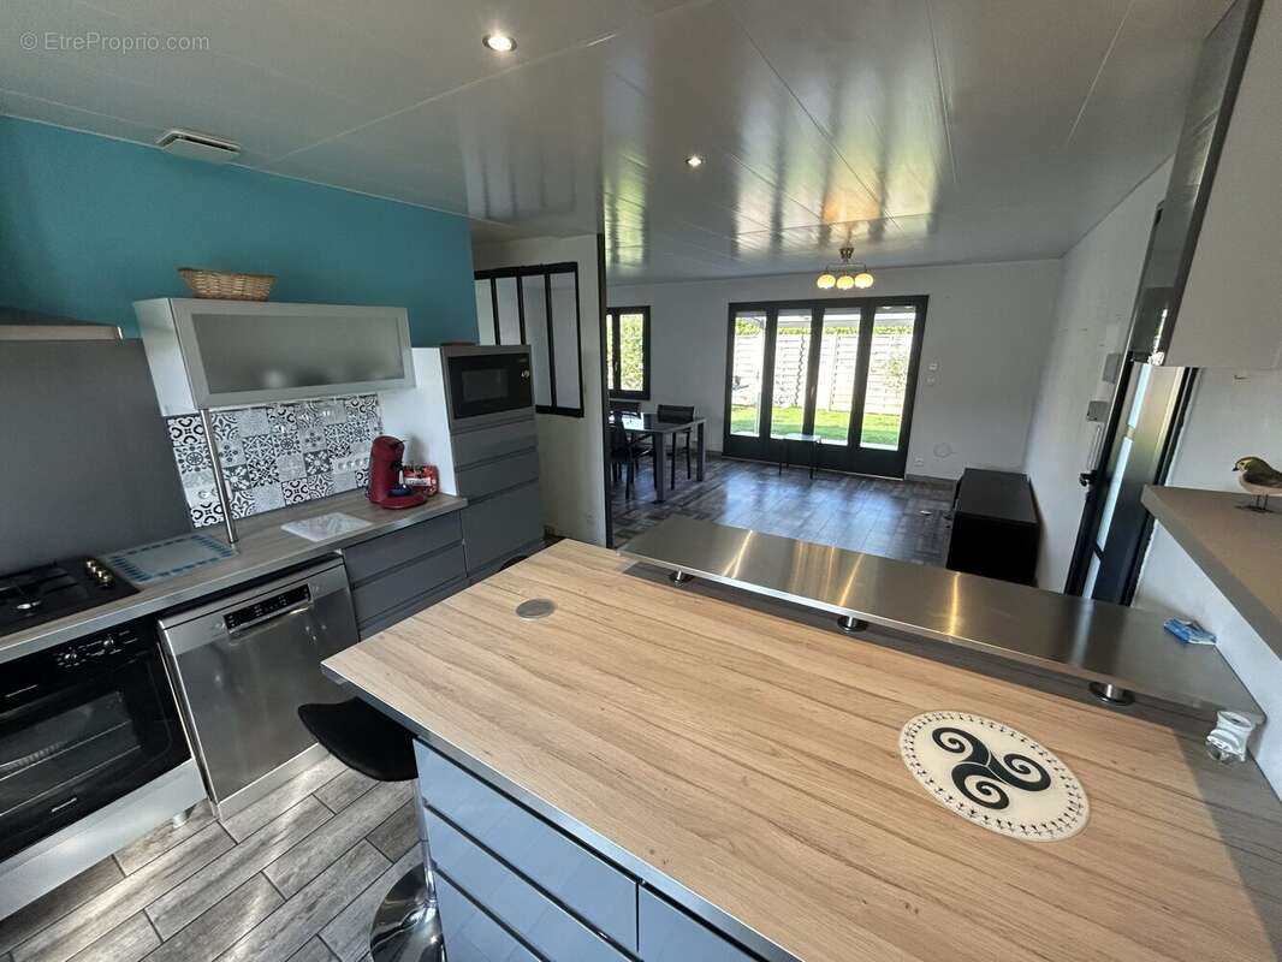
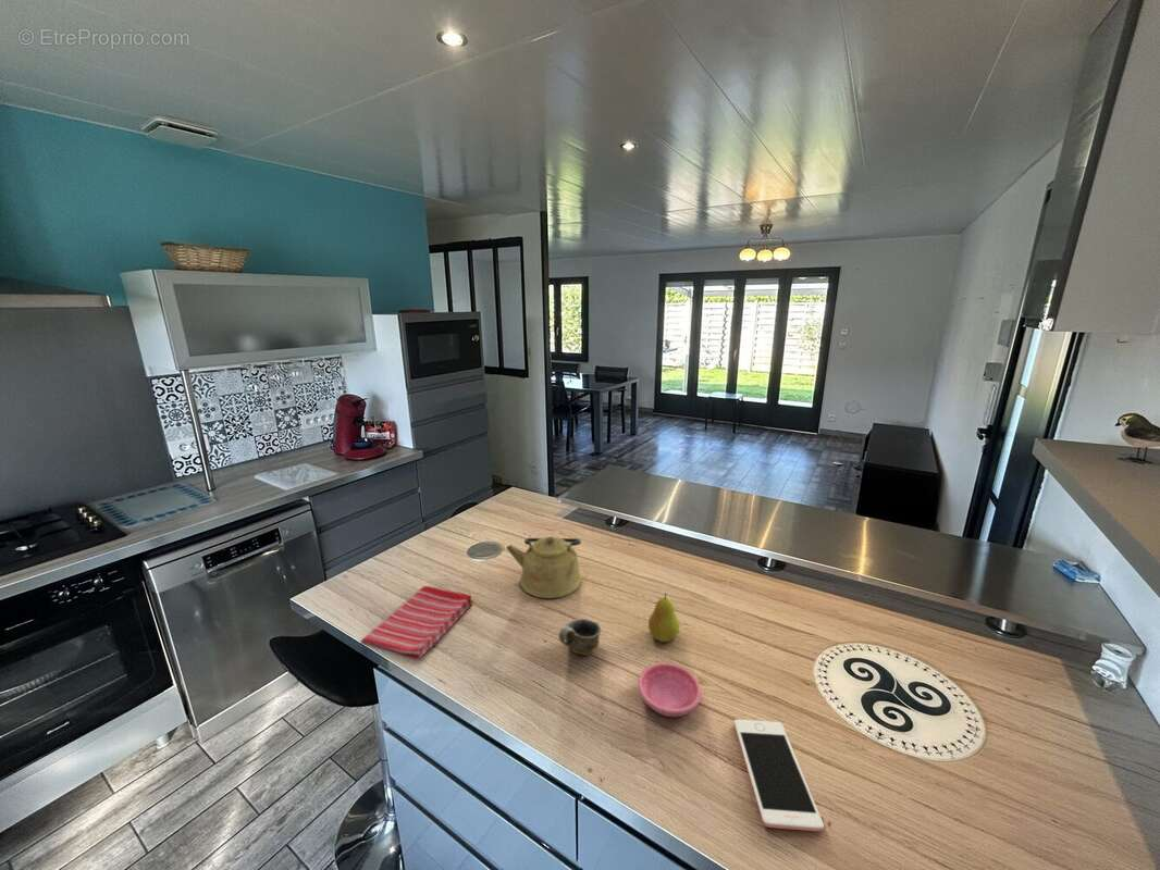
+ dish towel [359,585,473,662]
+ cell phone [732,719,825,832]
+ kettle [505,535,582,599]
+ fruit [647,593,680,643]
+ saucer [638,661,702,718]
+ cup [558,618,602,657]
